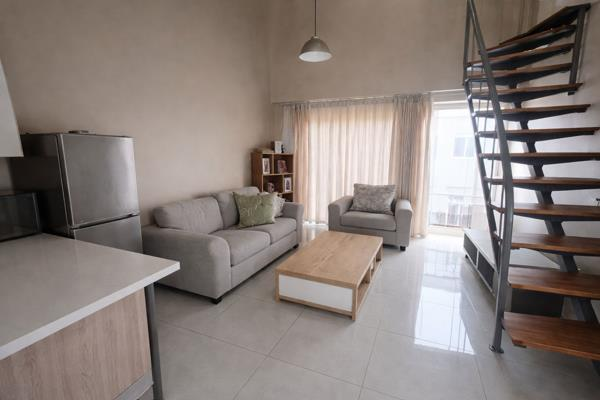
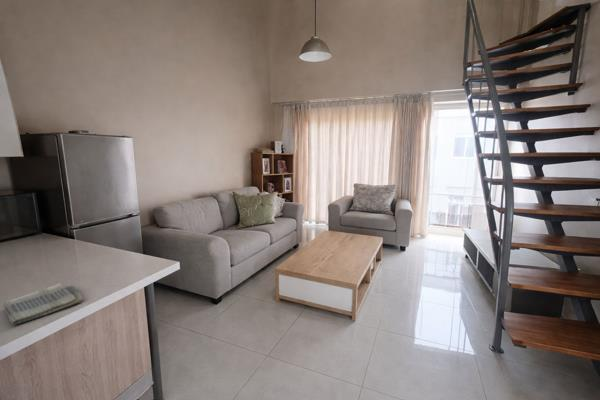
+ dish towel [1,282,84,326]
